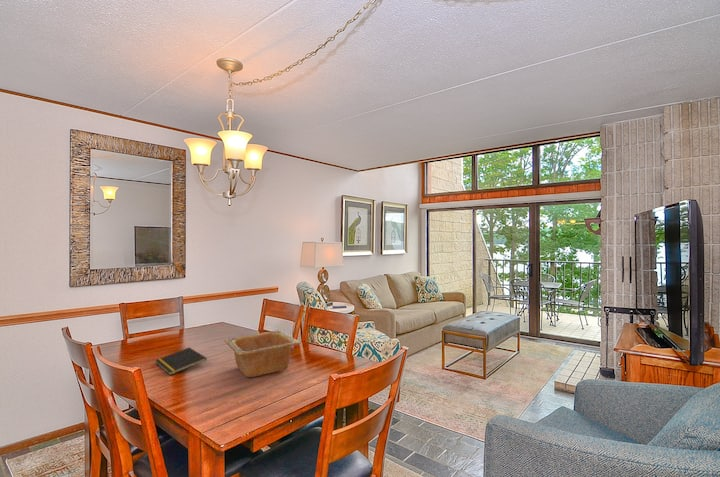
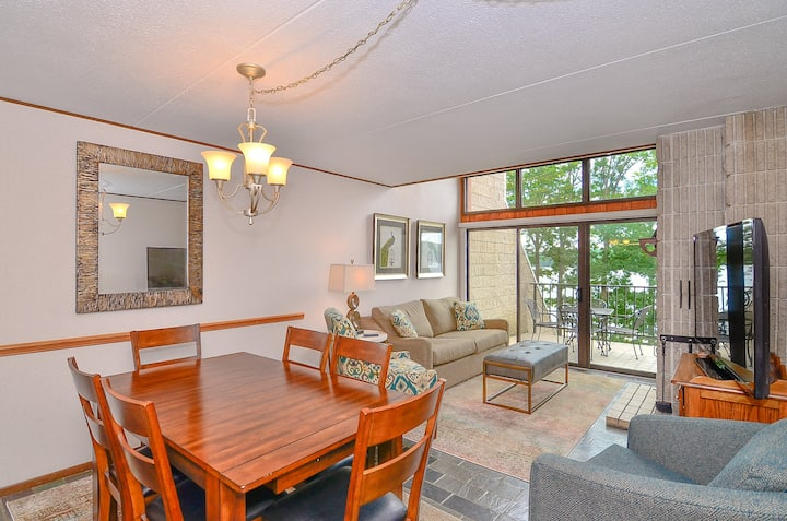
- serving bowl [223,329,302,378]
- notepad [154,346,208,376]
